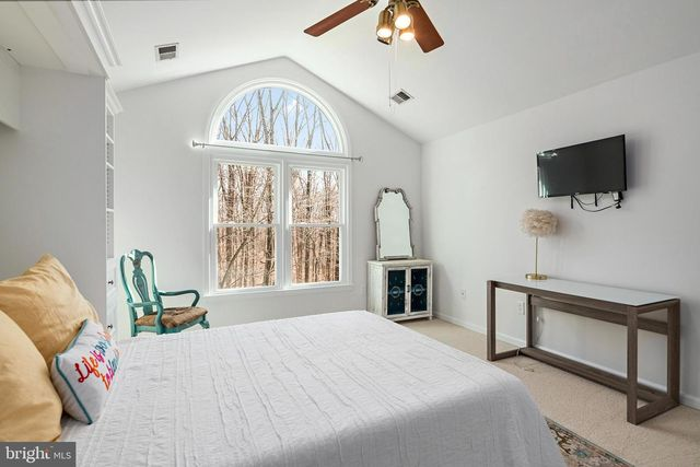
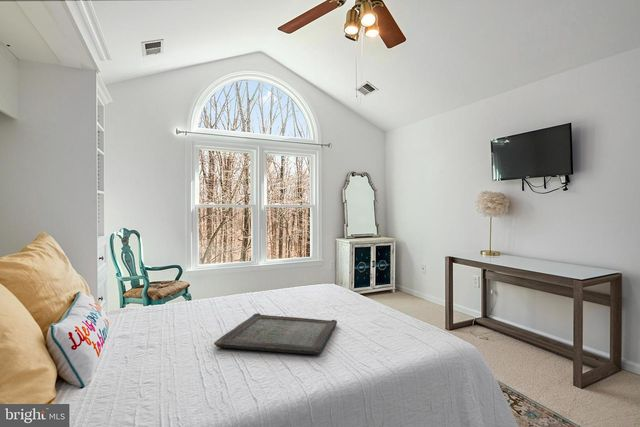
+ serving tray [213,312,338,355]
